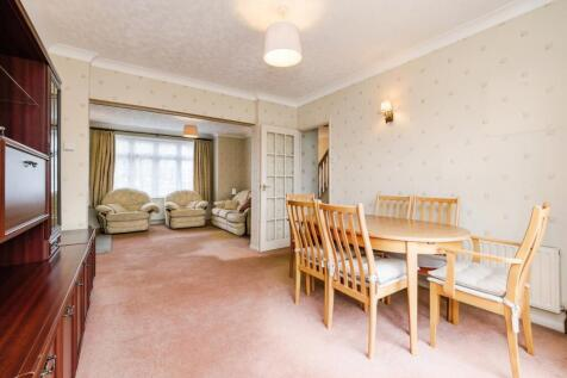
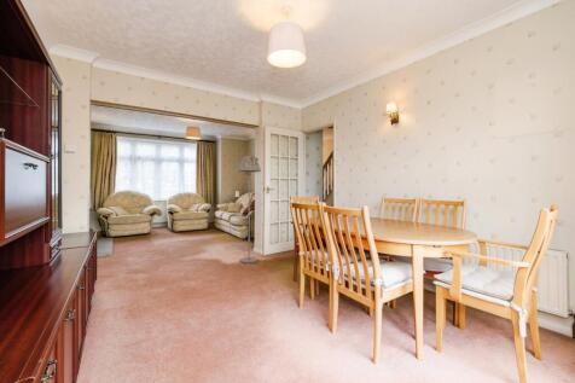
+ floor lamp [237,155,262,265]
